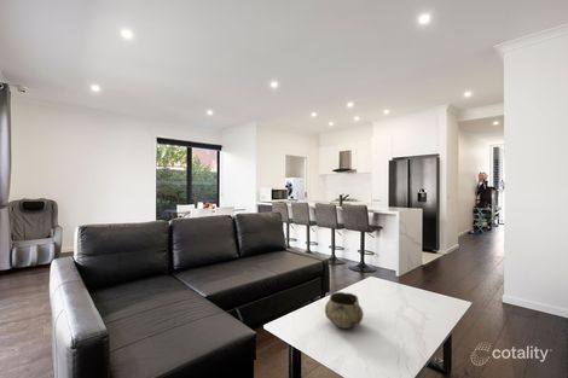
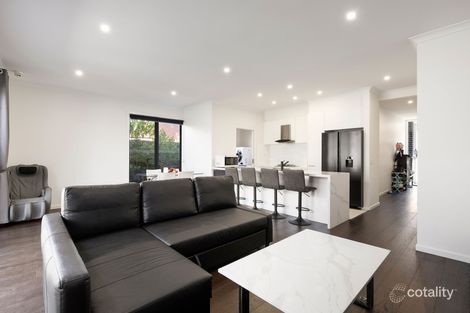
- decorative bowl [324,291,365,330]
